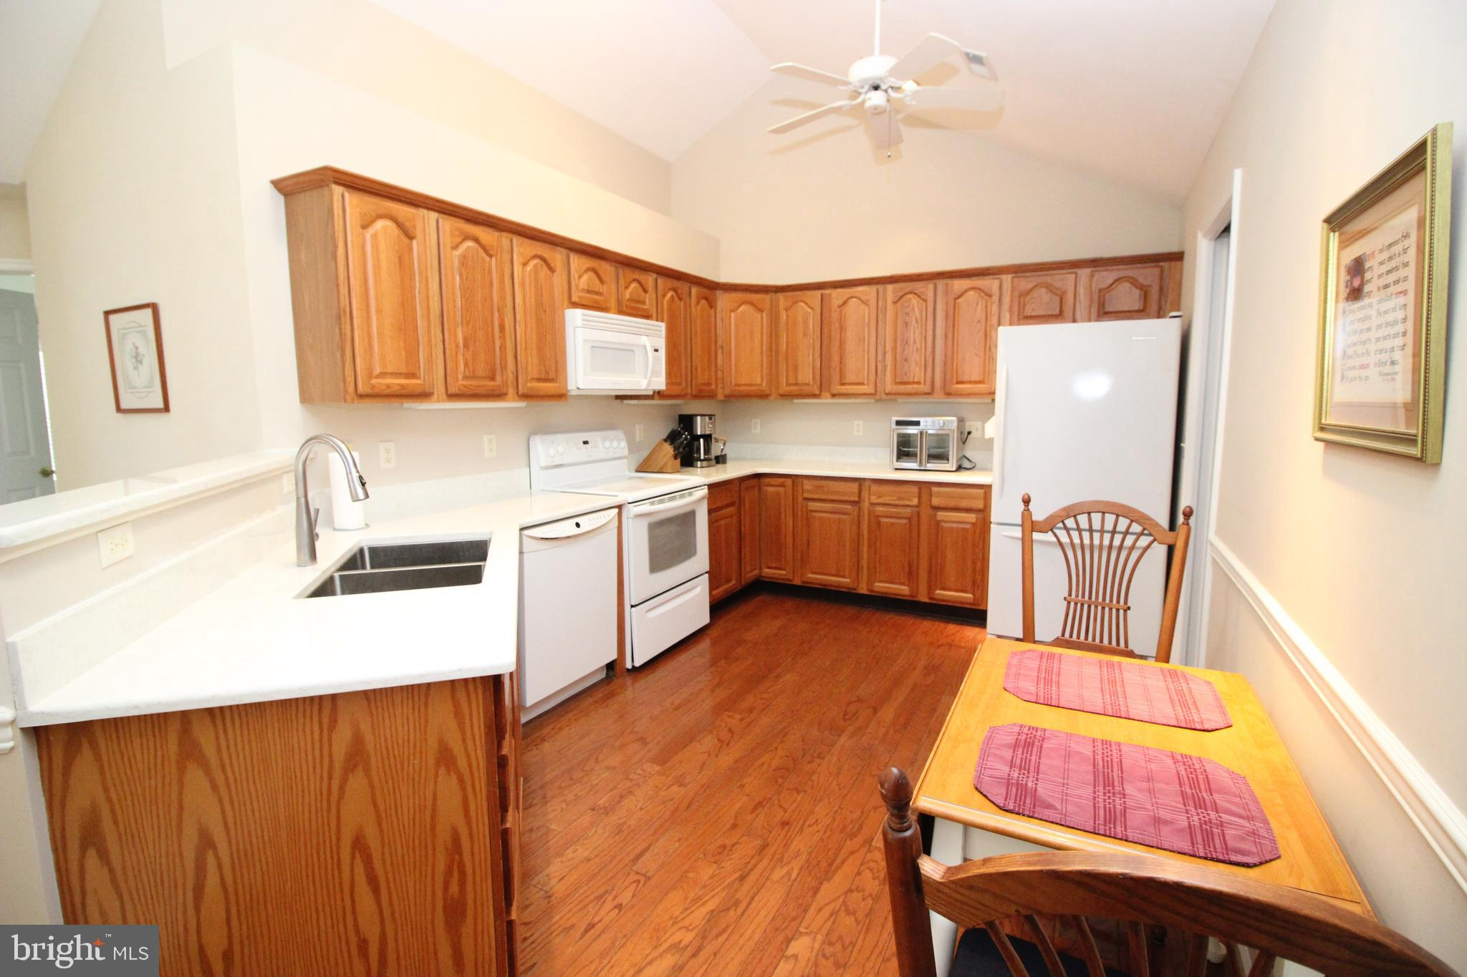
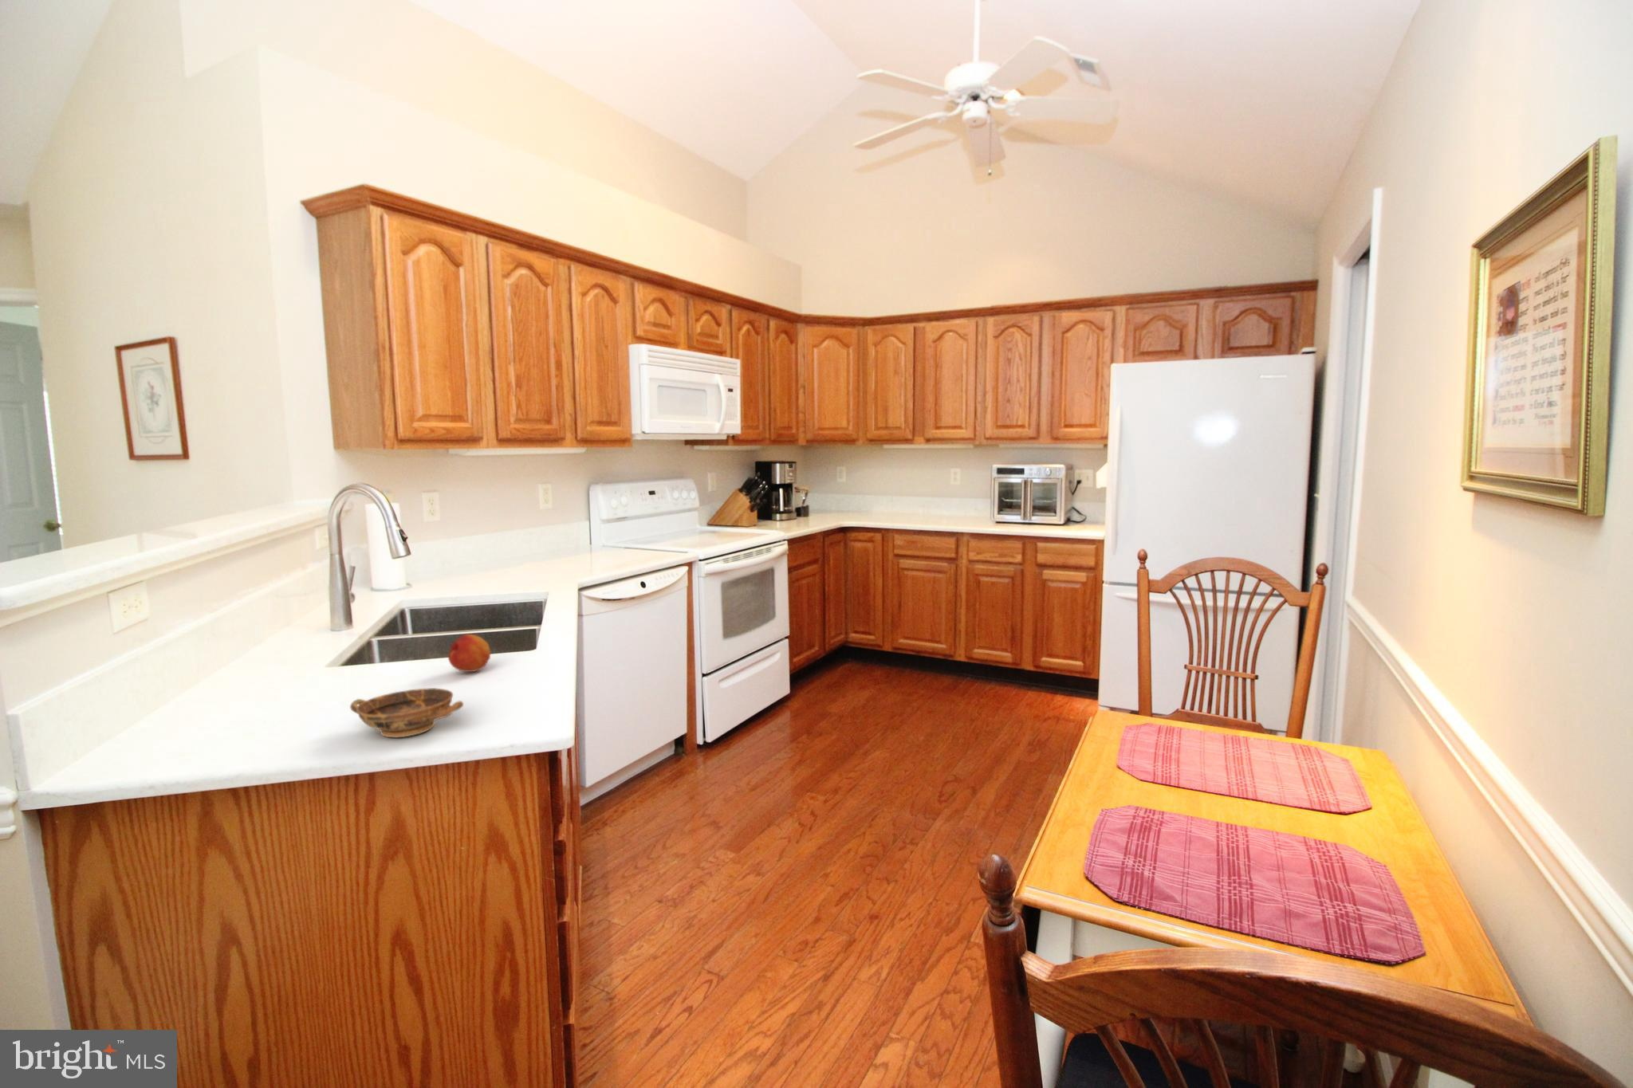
+ fruit [447,634,492,673]
+ bowl [350,687,464,738]
